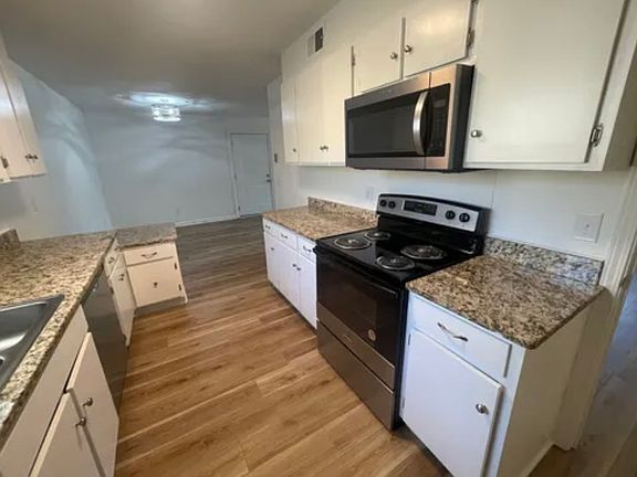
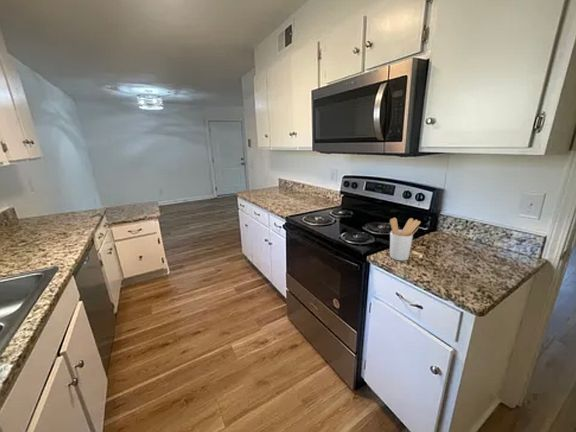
+ utensil holder [389,217,422,262]
